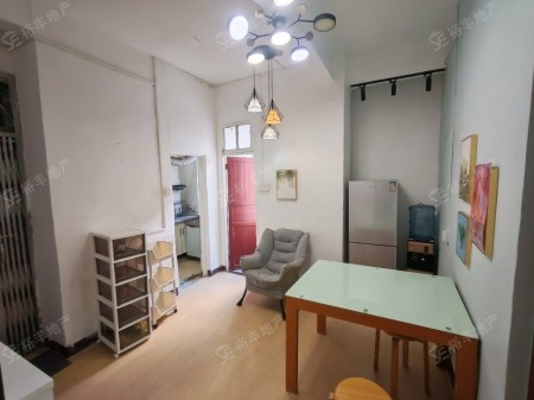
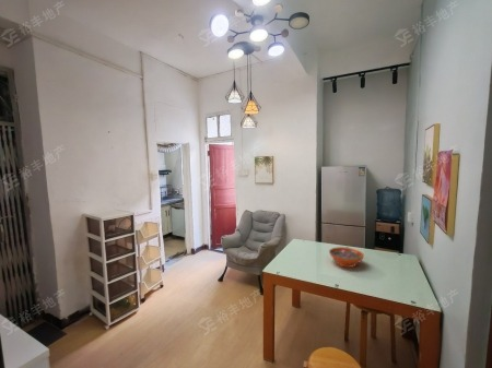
+ decorative bowl [328,246,365,269]
